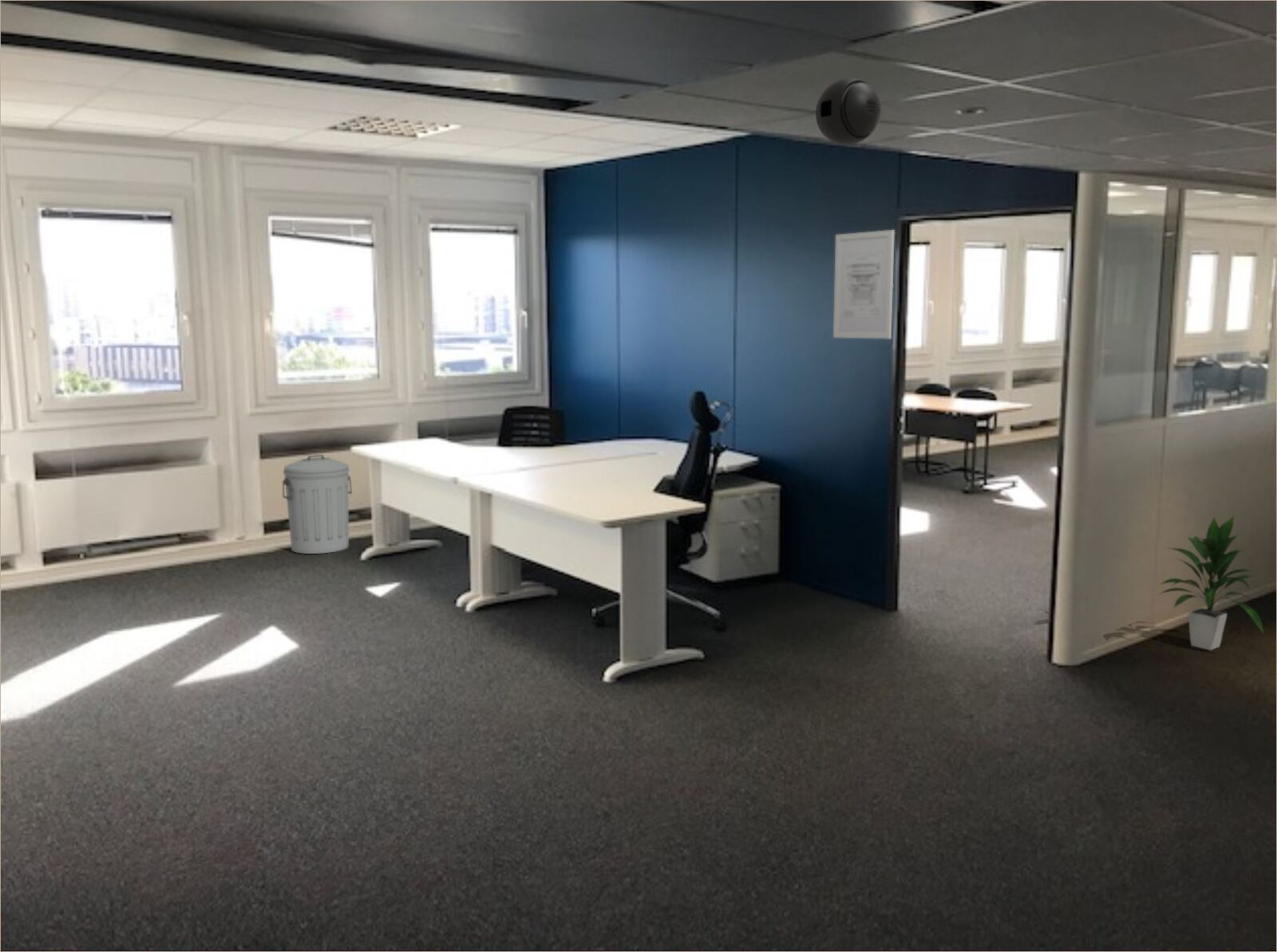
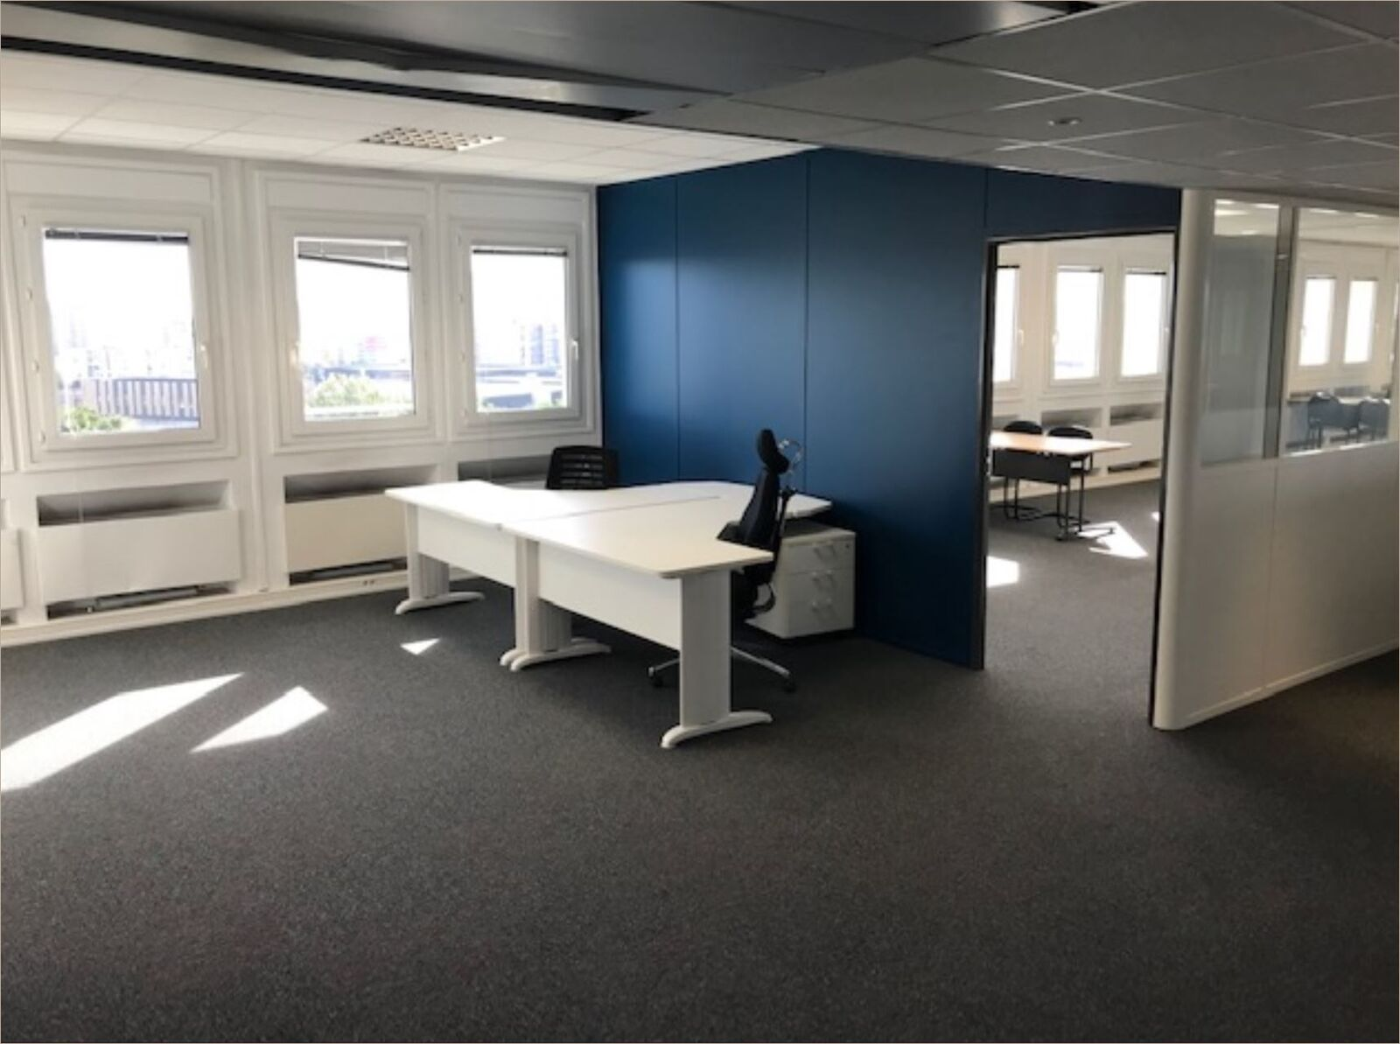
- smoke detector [815,77,882,146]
- wall art [832,229,895,340]
- indoor plant [1156,516,1264,651]
- trash can [282,454,353,555]
